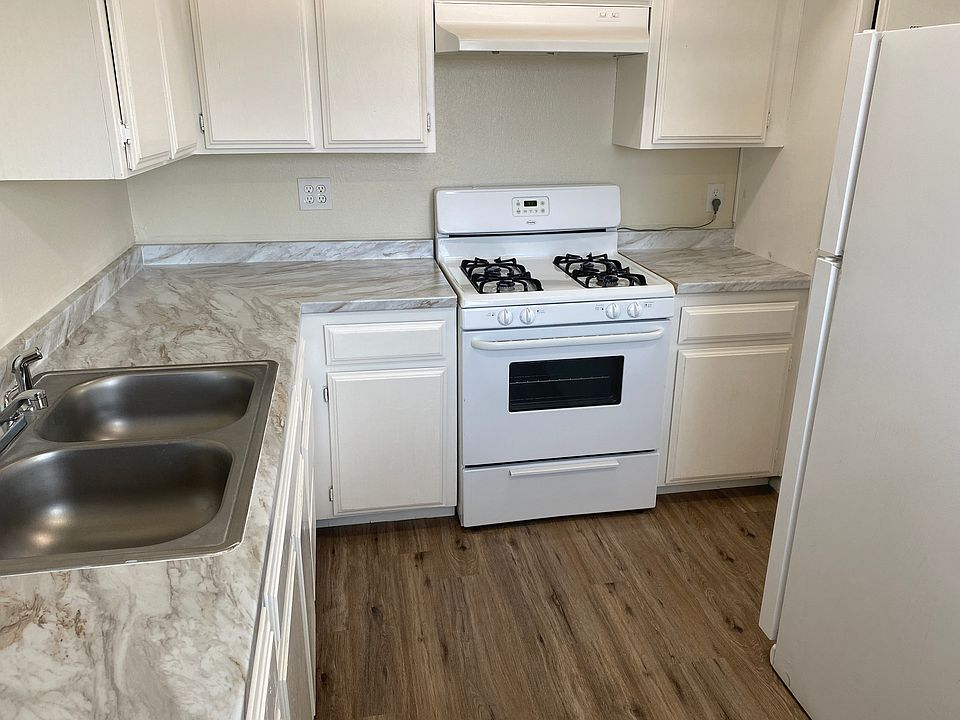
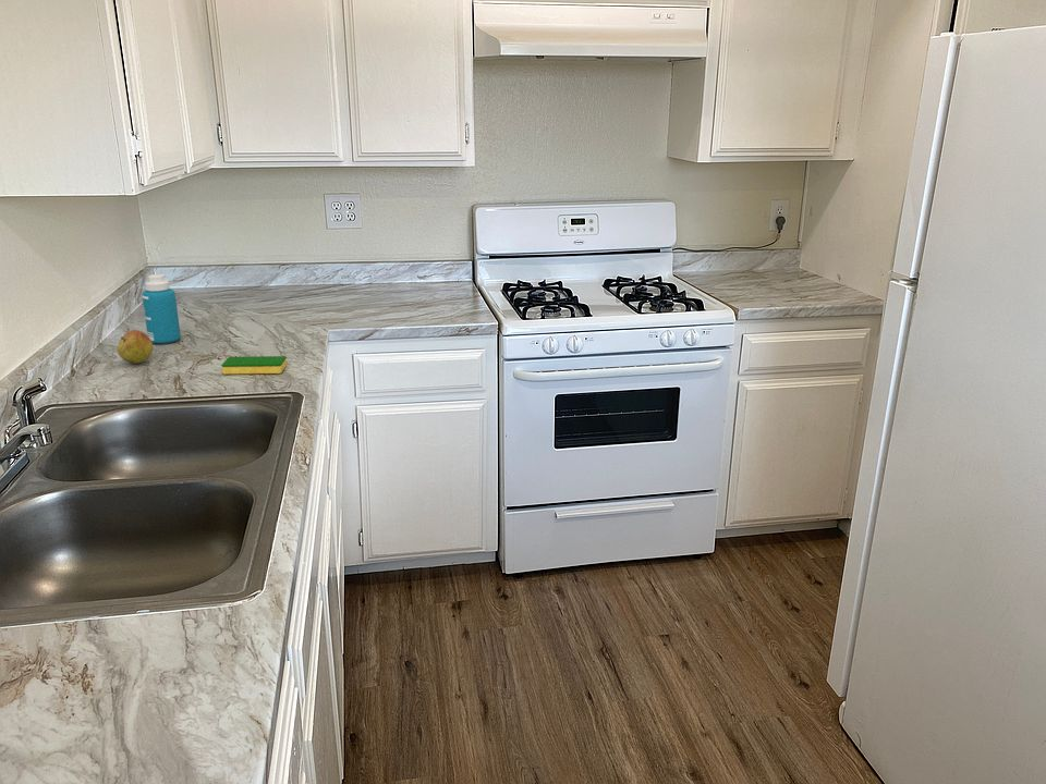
+ bottle [142,273,182,344]
+ dish sponge [220,355,288,376]
+ apple [117,329,154,365]
